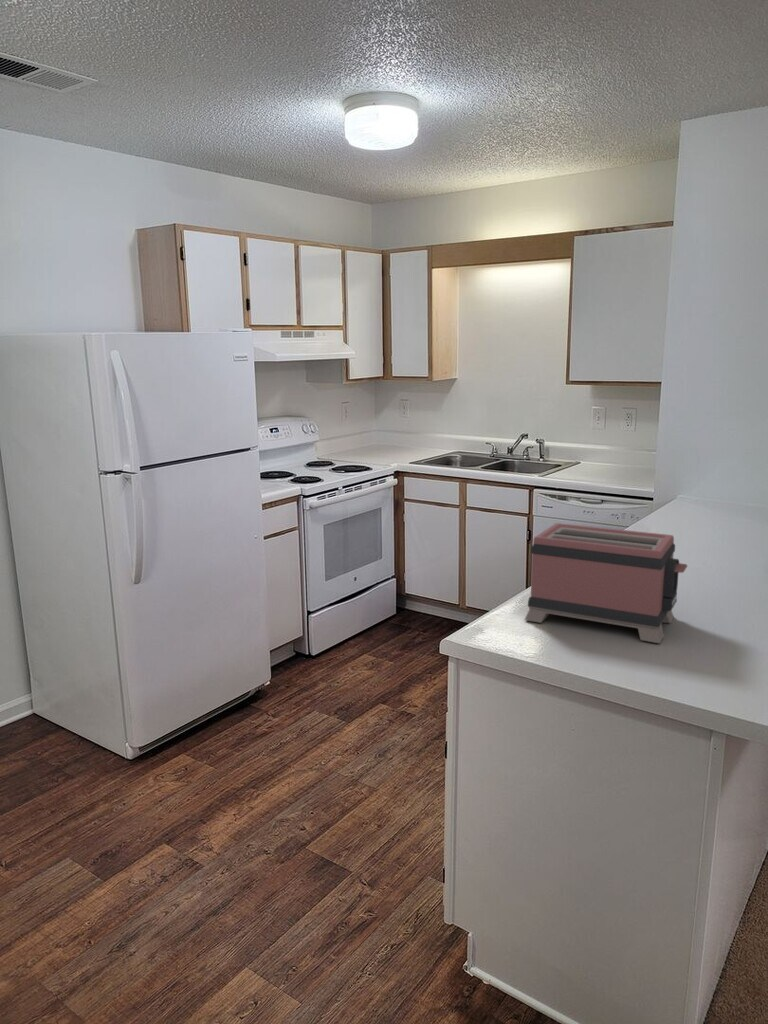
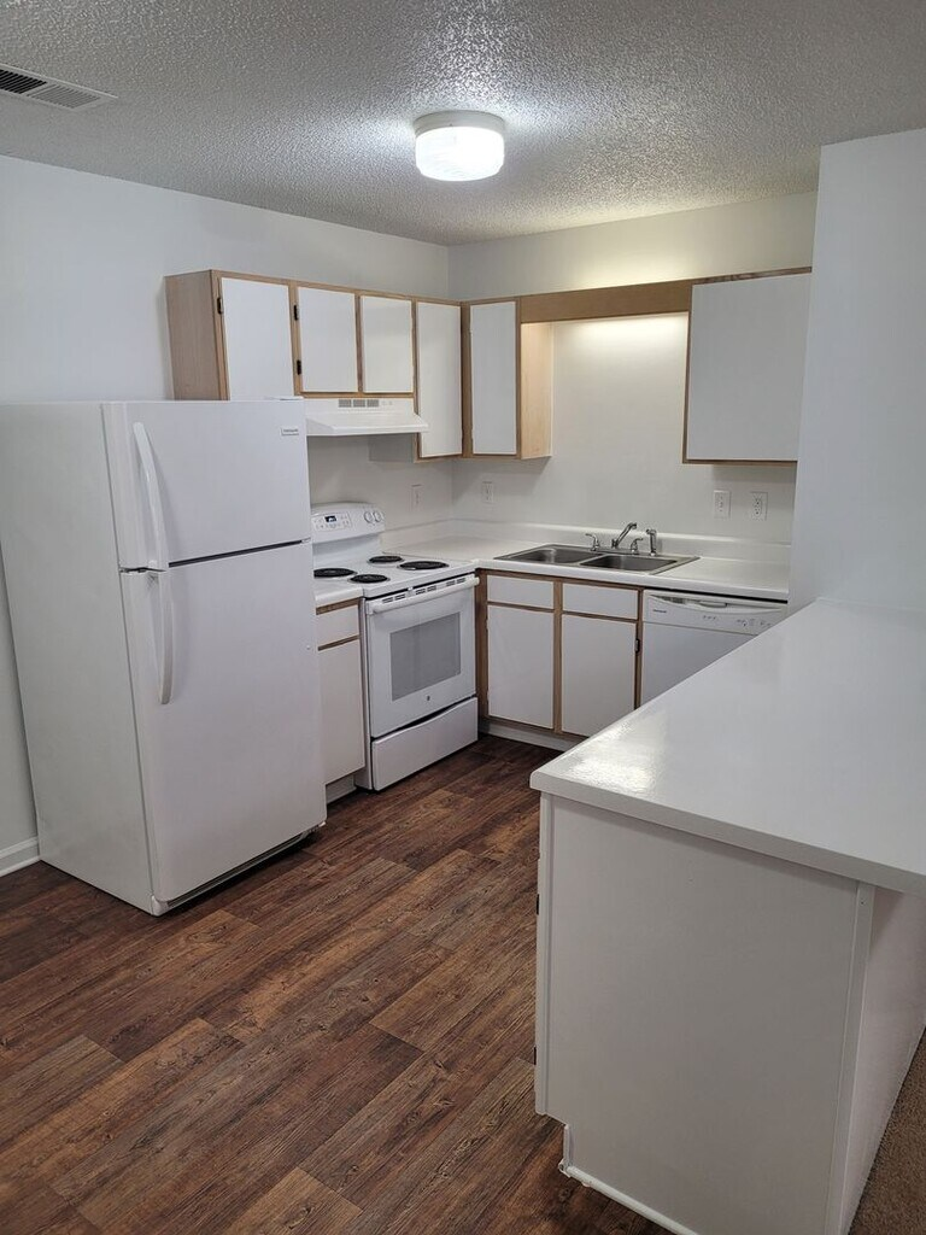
- toaster [524,522,688,644]
